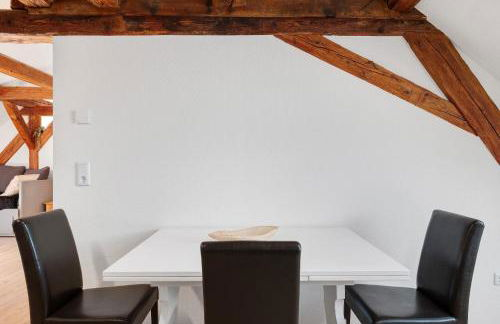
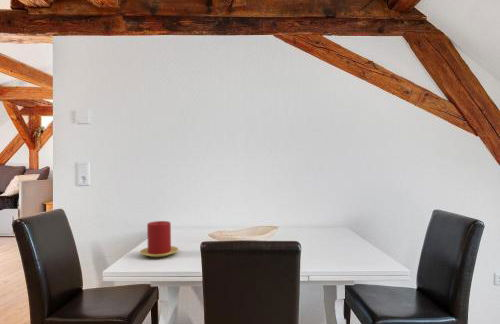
+ candle [139,220,180,258]
